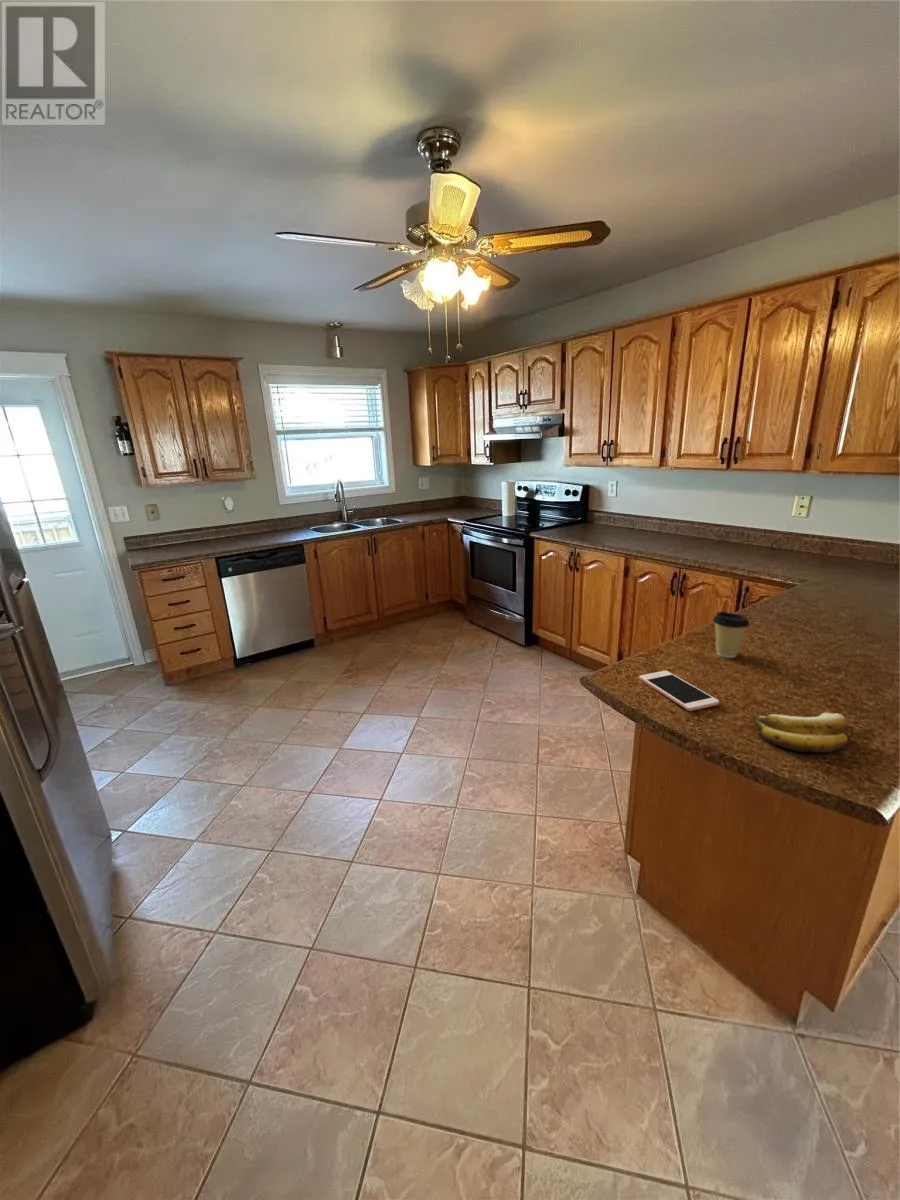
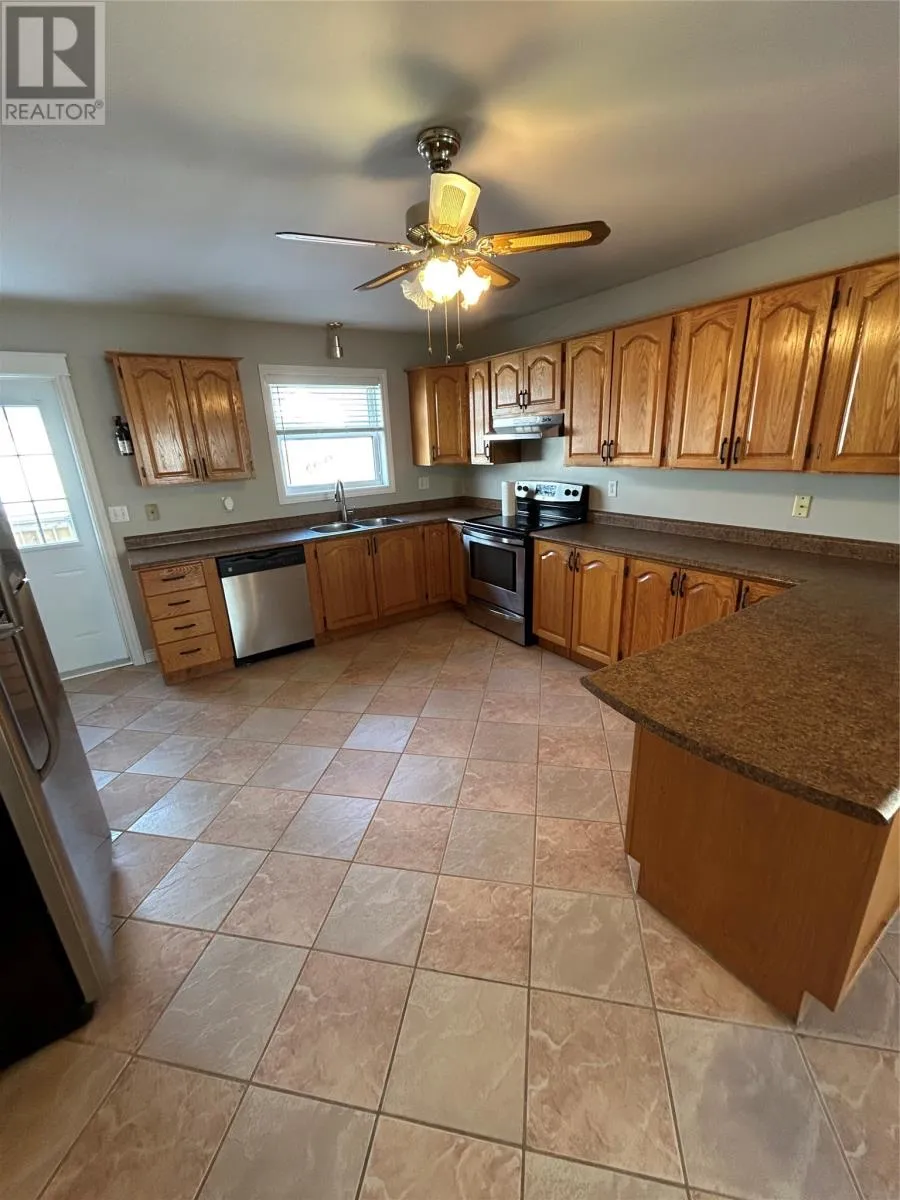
- cell phone [638,670,720,712]
- banana [753,712,849,753]
- coffee cup [712,611,750,659]
